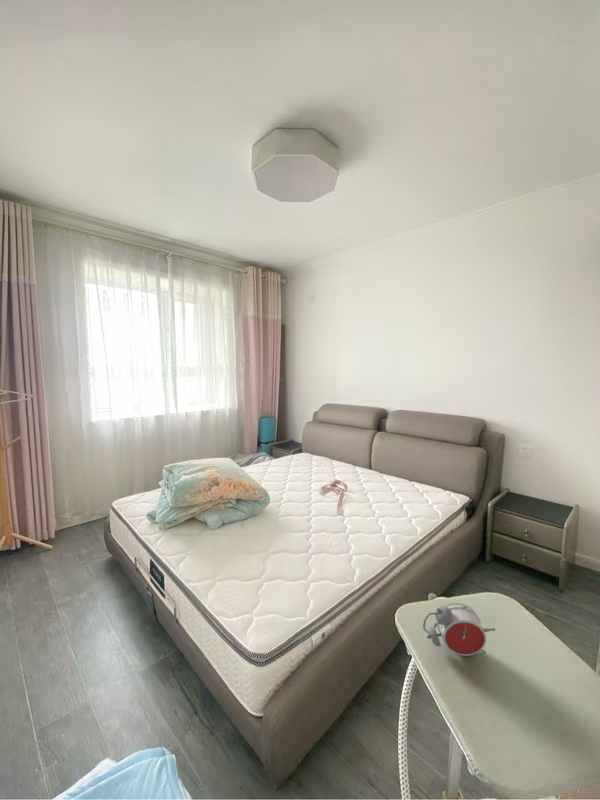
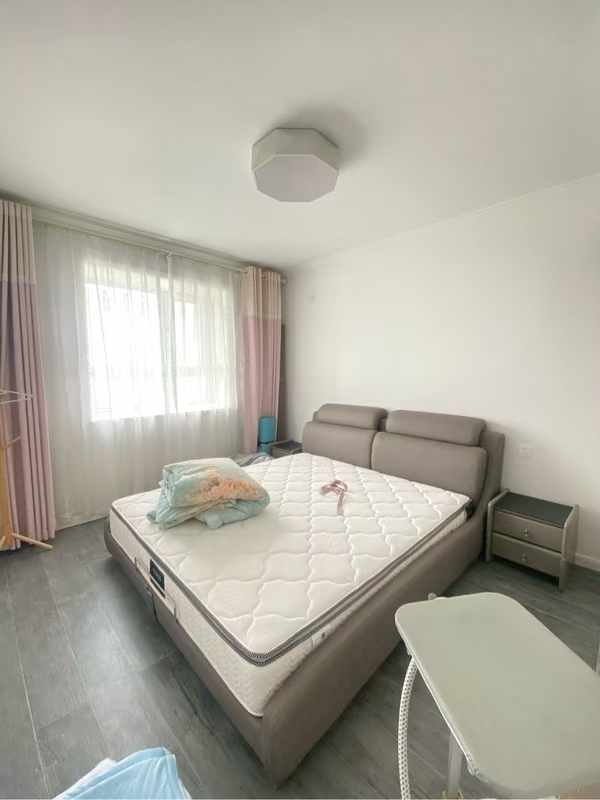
- alarm clock [422,602,496,657]
